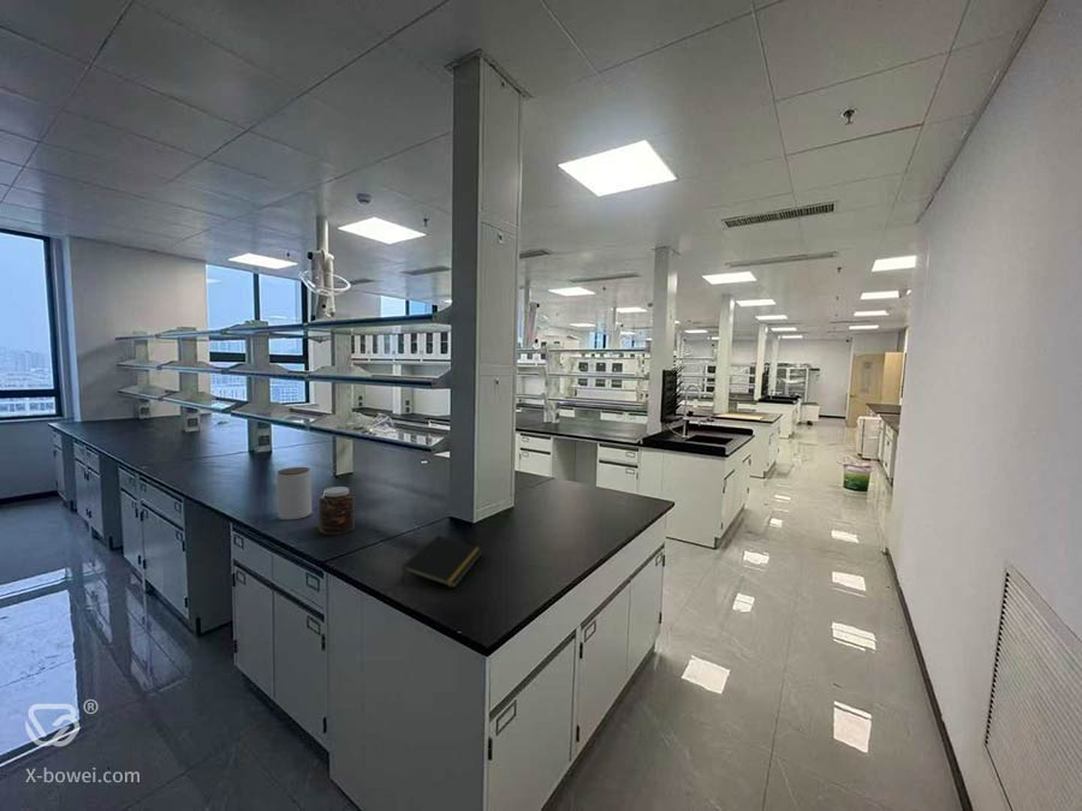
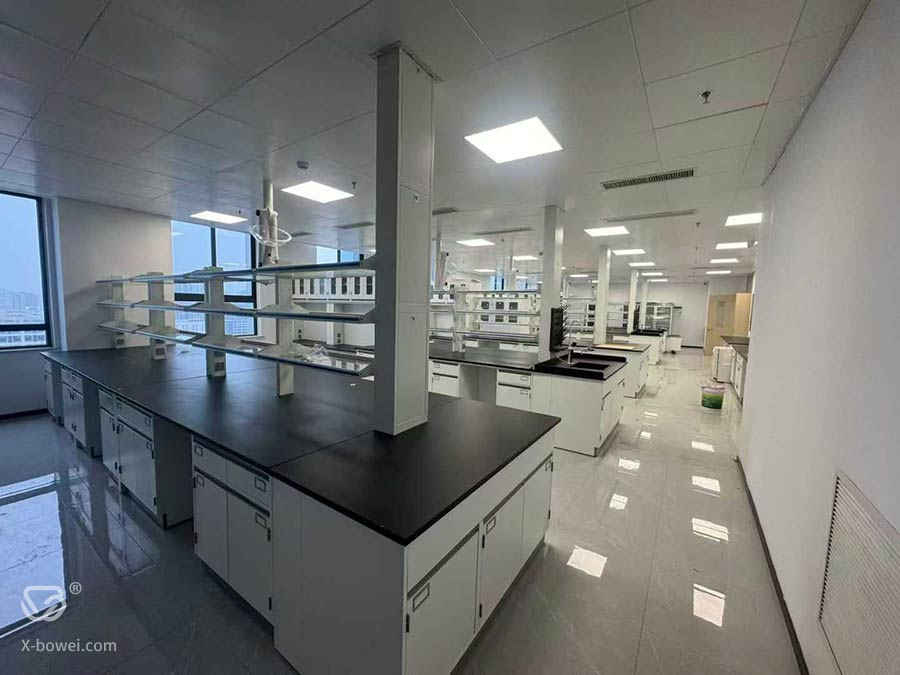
- jar [275,466,313,520]
- notepad [400,533,484,589]
- jar [317,485,356,536]
